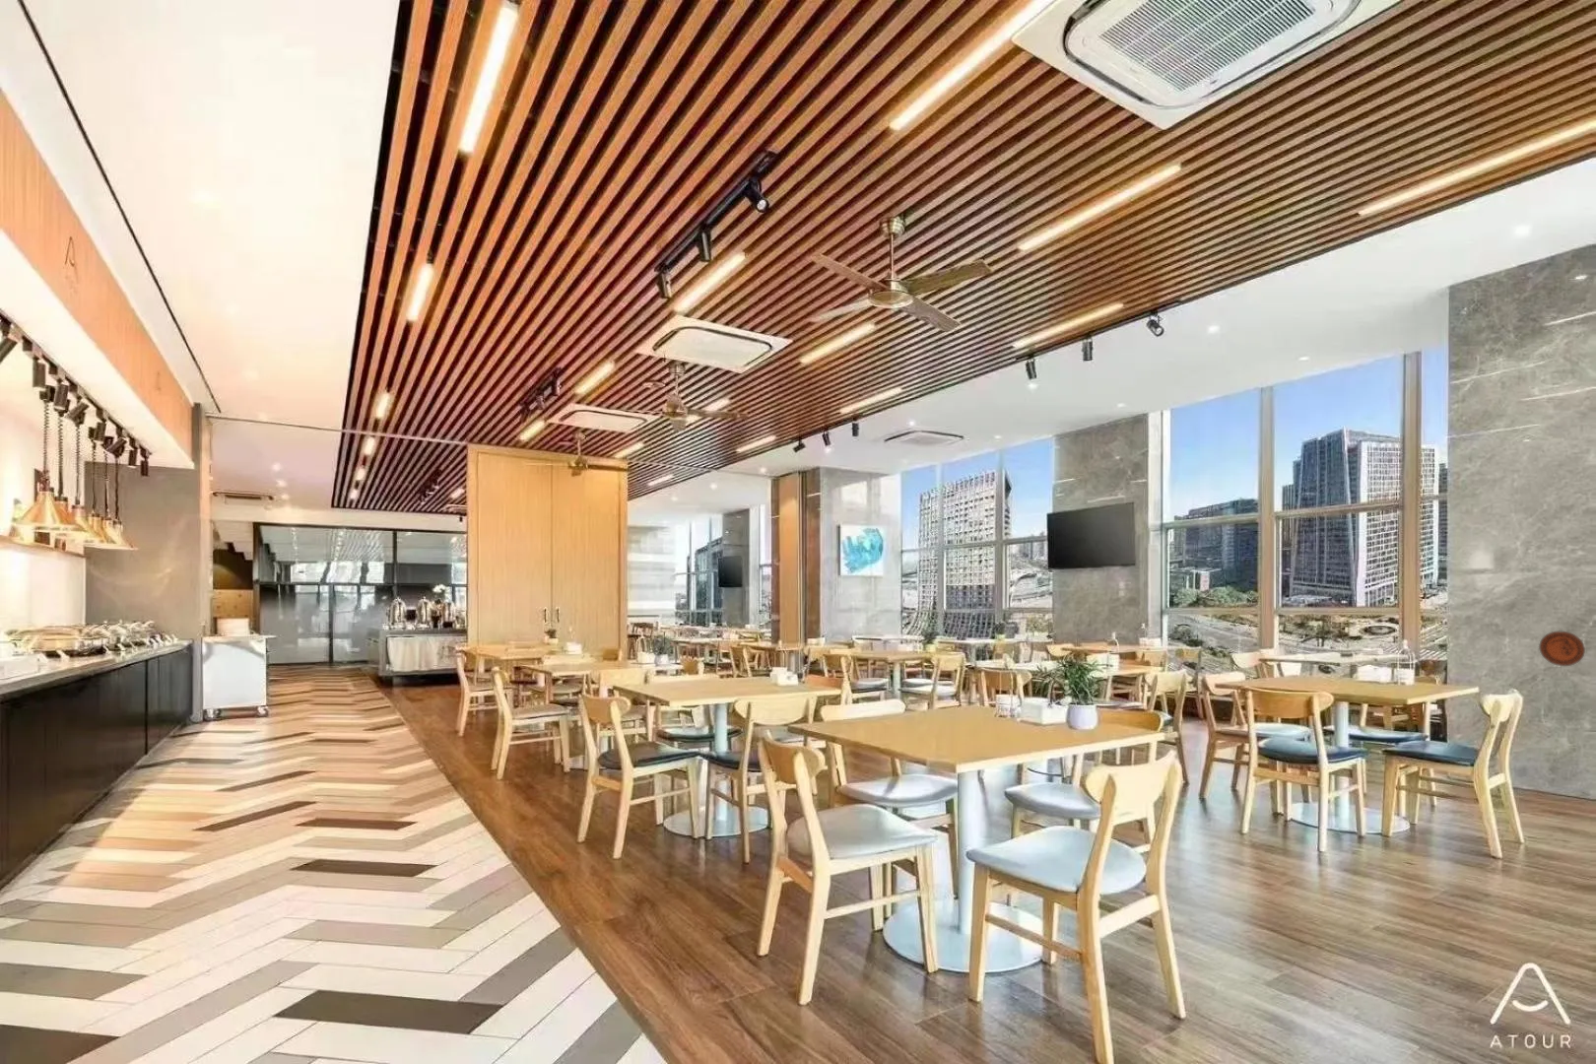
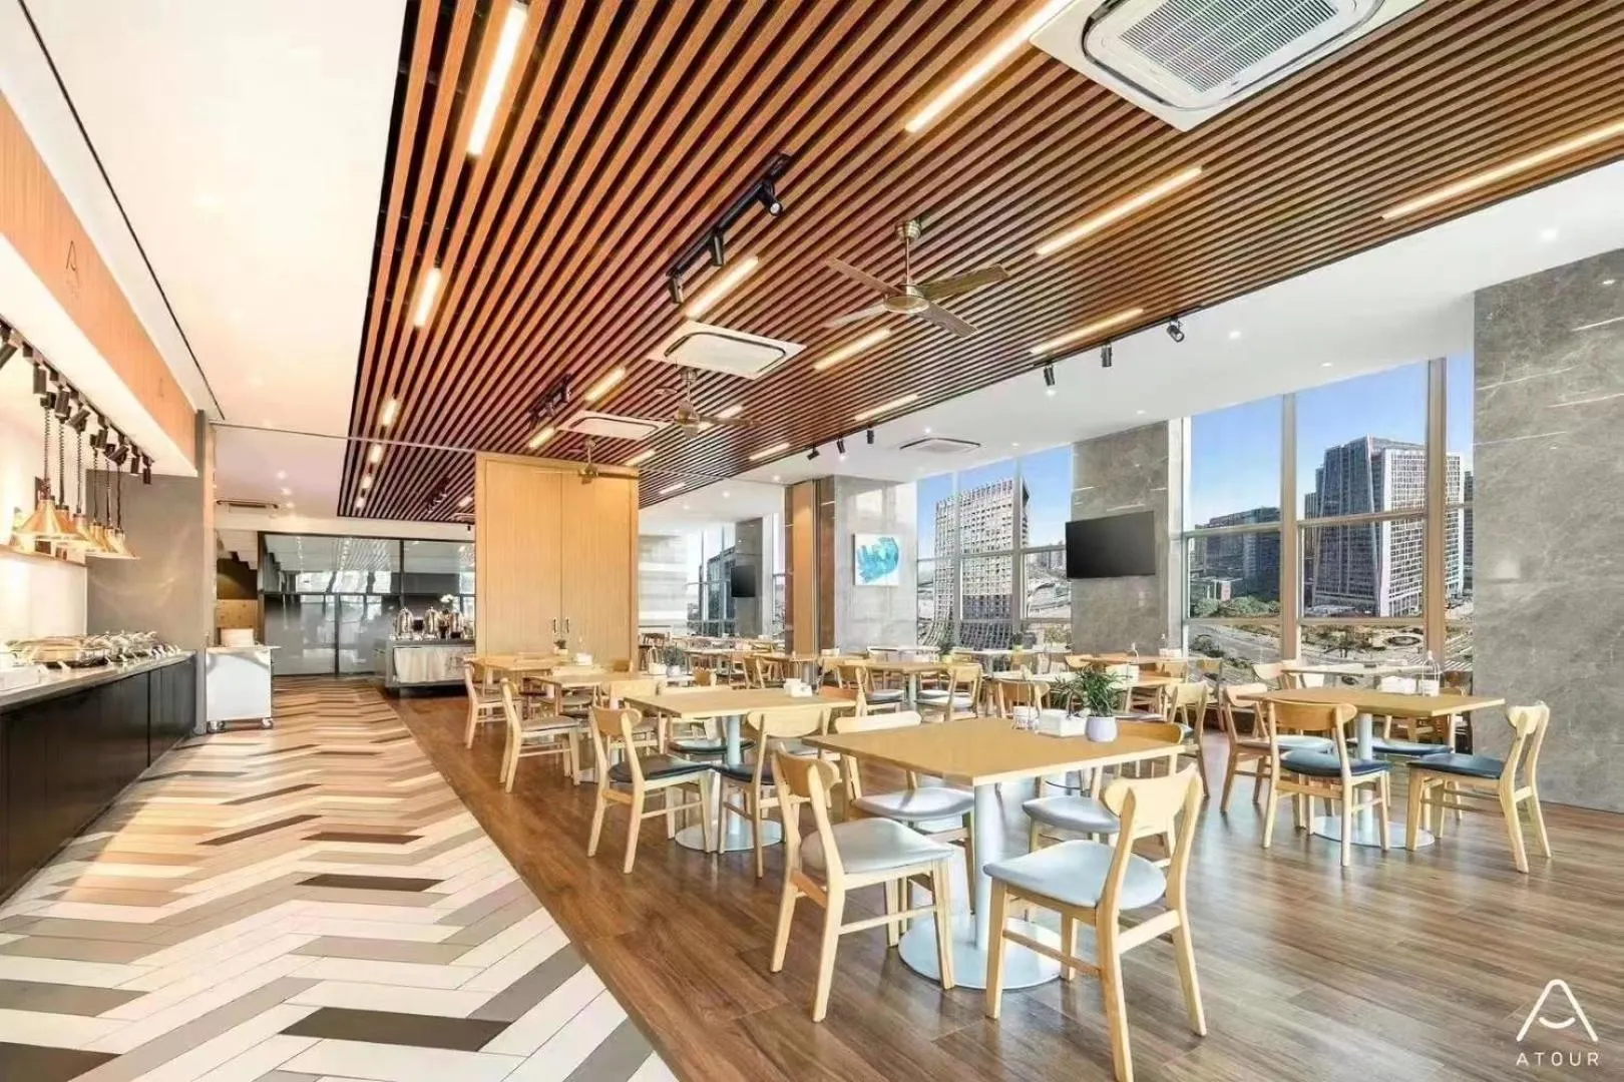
- decorative plate [1538,629,1586,667]
